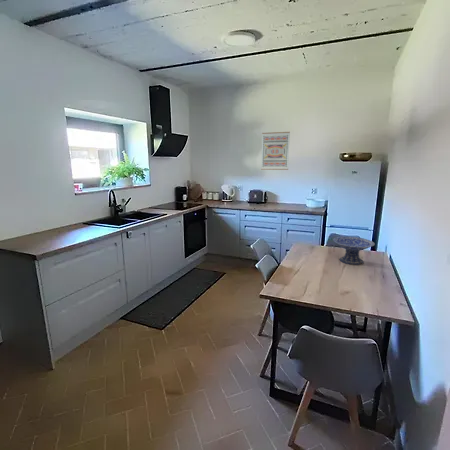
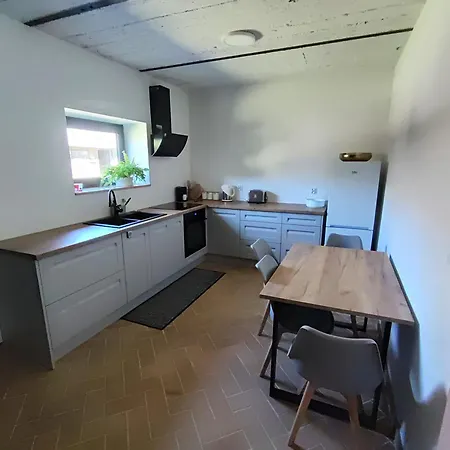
- decorative bowl [332,235,376,266]
- wall art [260,131,291,171]
